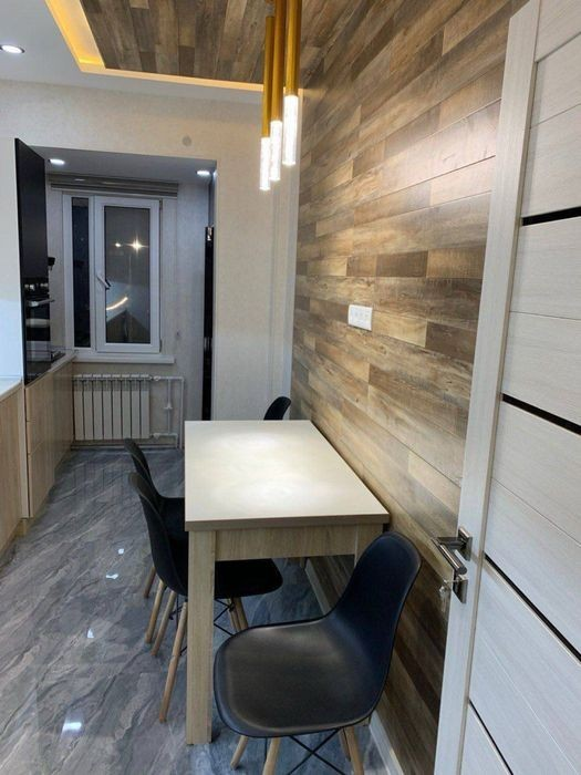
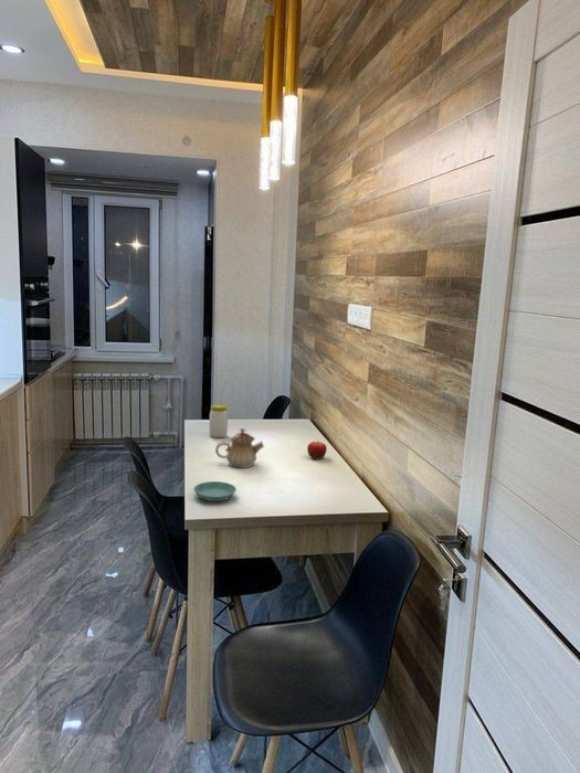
+ saucer [192,480,238,502]
+ jar [208,403,229,438]
+ fruit [306,438,328,459]
+ teapot [214,427,265,468]
